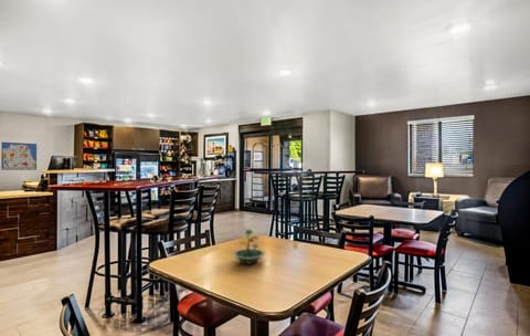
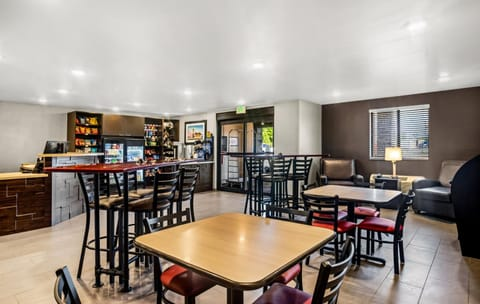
- terrarium [231,227,267,265]
- wall art [0,141,38,171]
